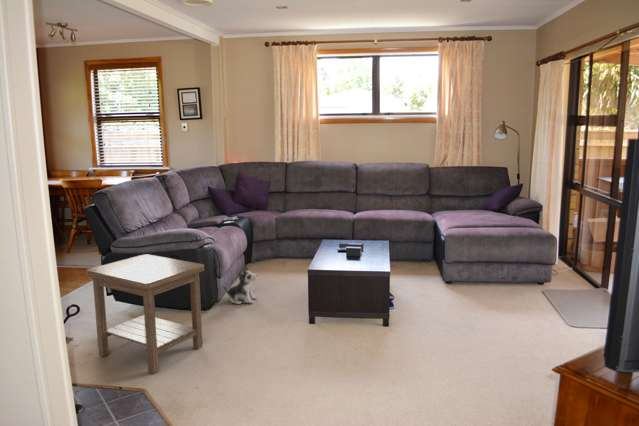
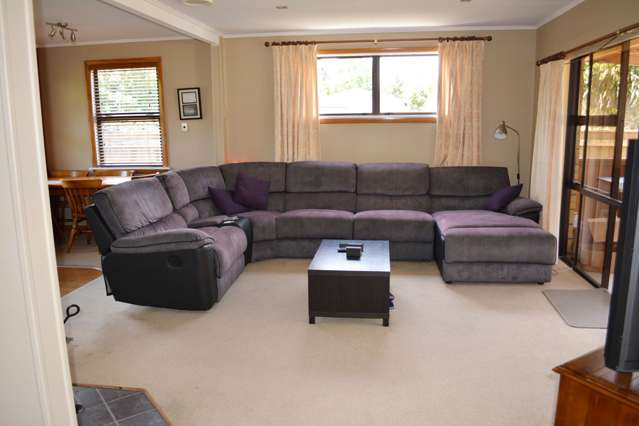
- plush toy [222,263,258,305]
- side table [86,253,205,375]
